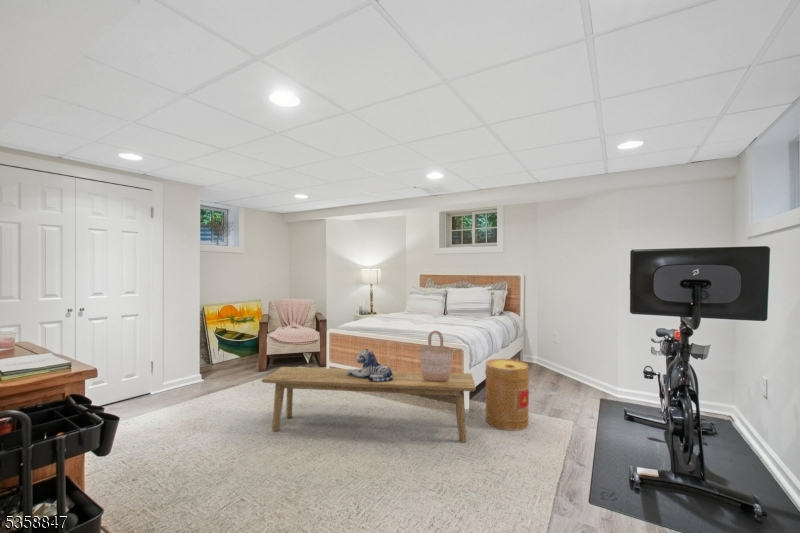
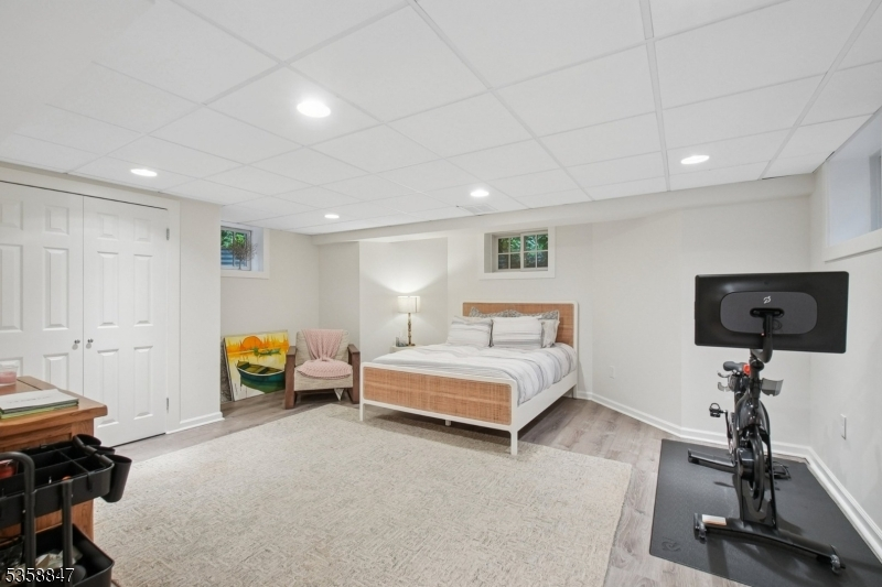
- bench [260,366,477,444]
- basket [484,358,530,431]
- shopping bag [417,330,455,381]
- plush toy [347,348,393,382]
